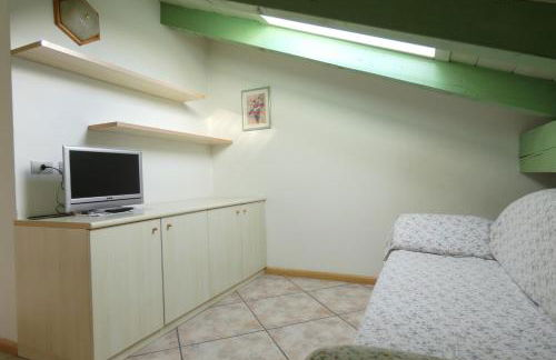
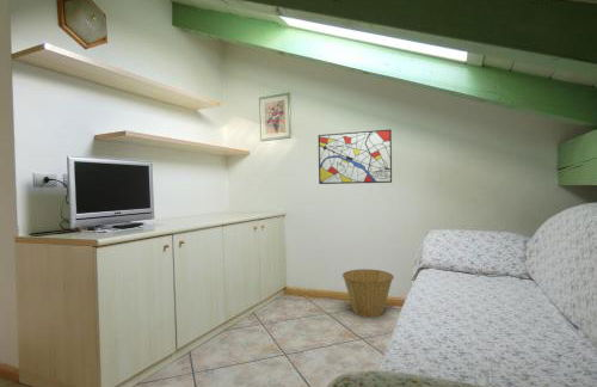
+ basket [341,268,395,318]
+ wall art [318,128,393,185]
